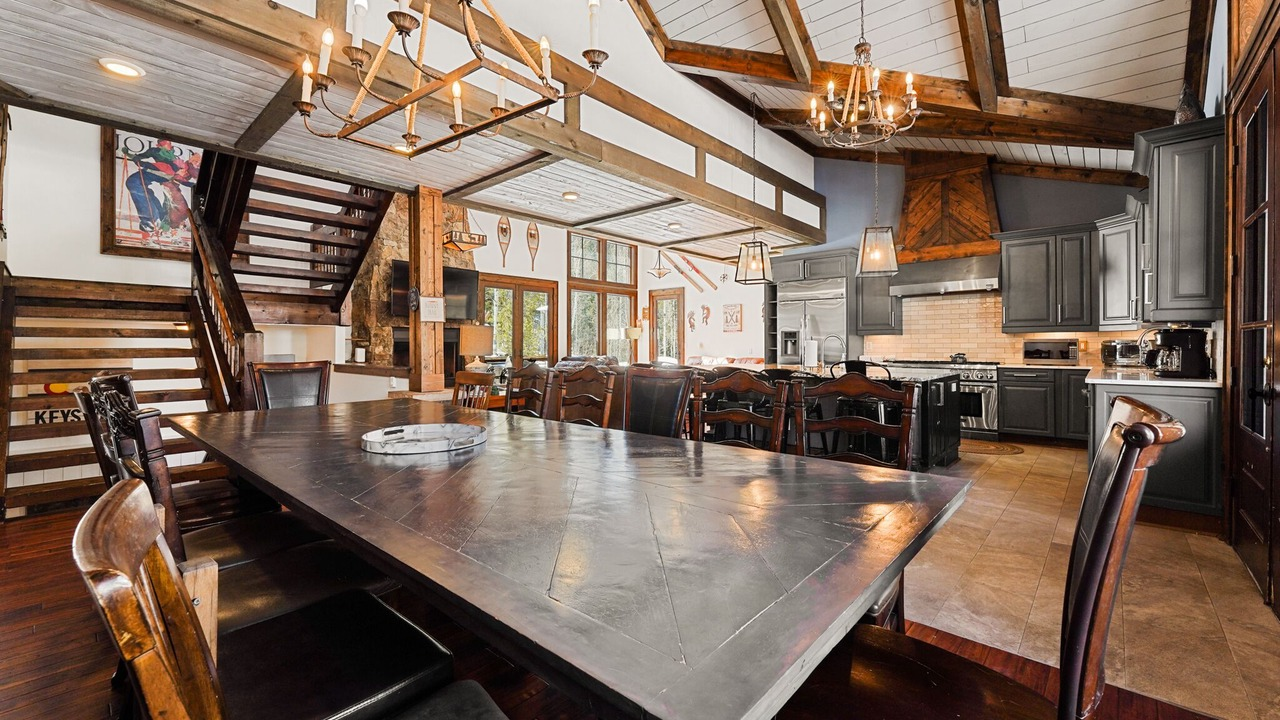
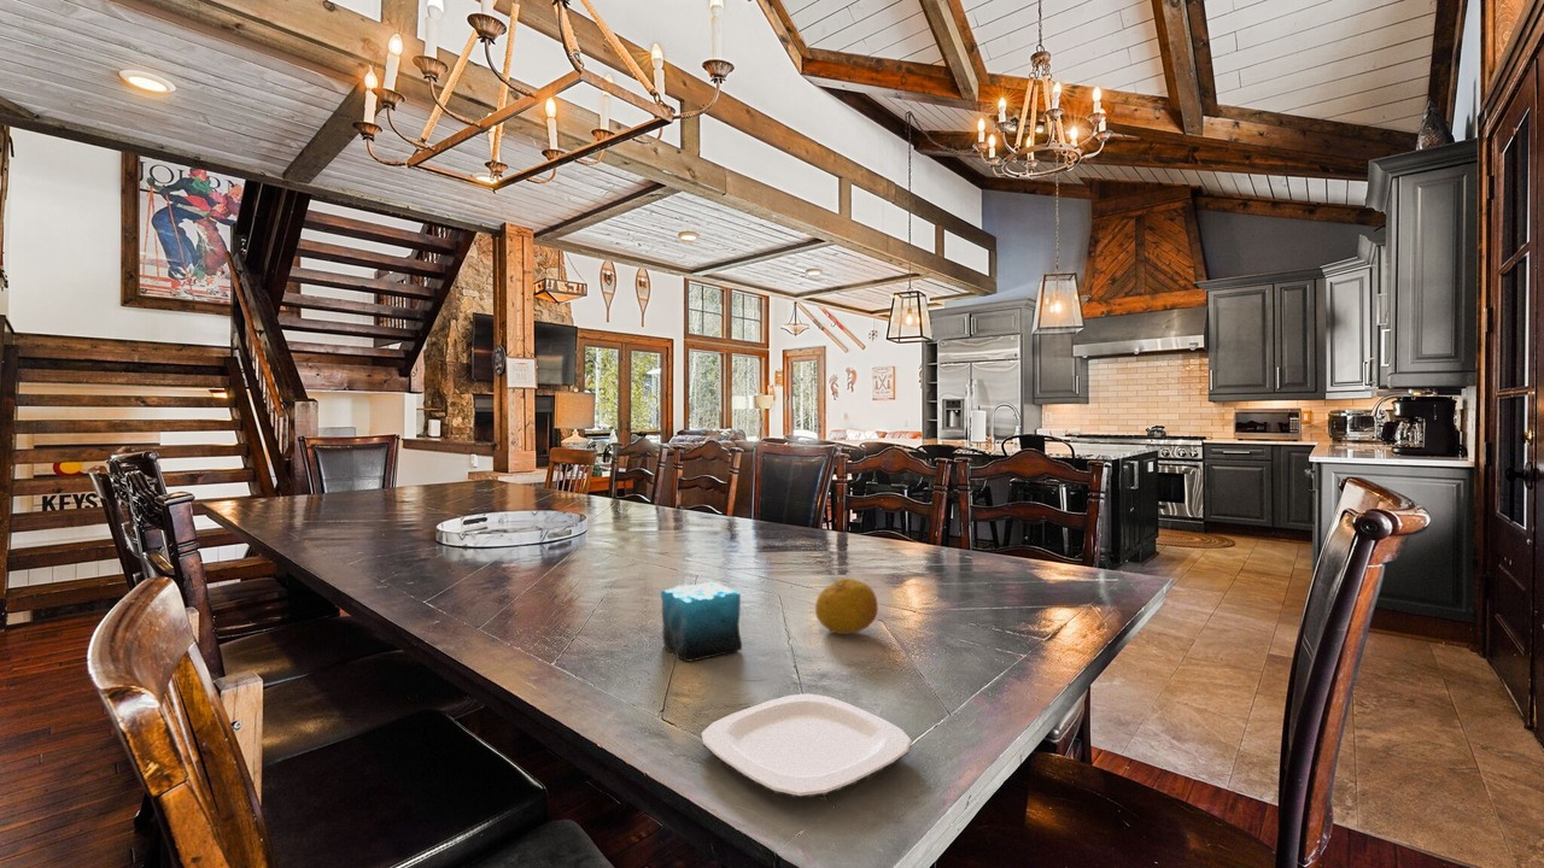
+ candle [660,573,743,663]
+ plate [701,693,913,799]
+ fruit [814,577,879,635]
